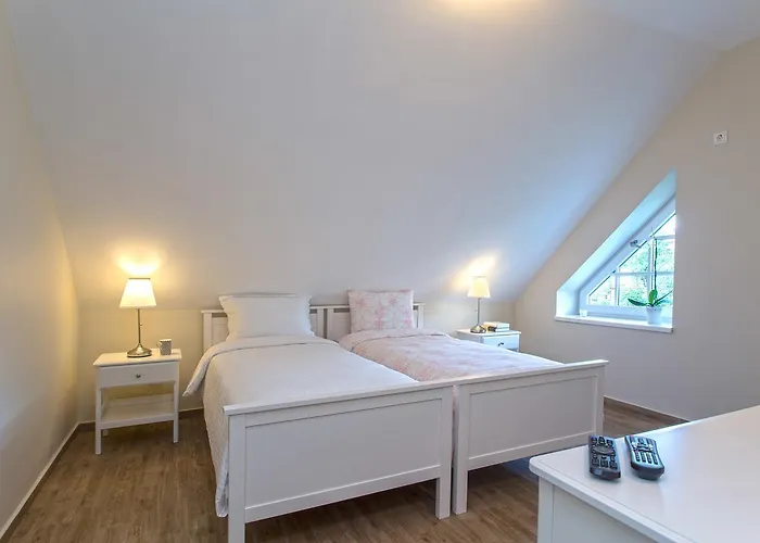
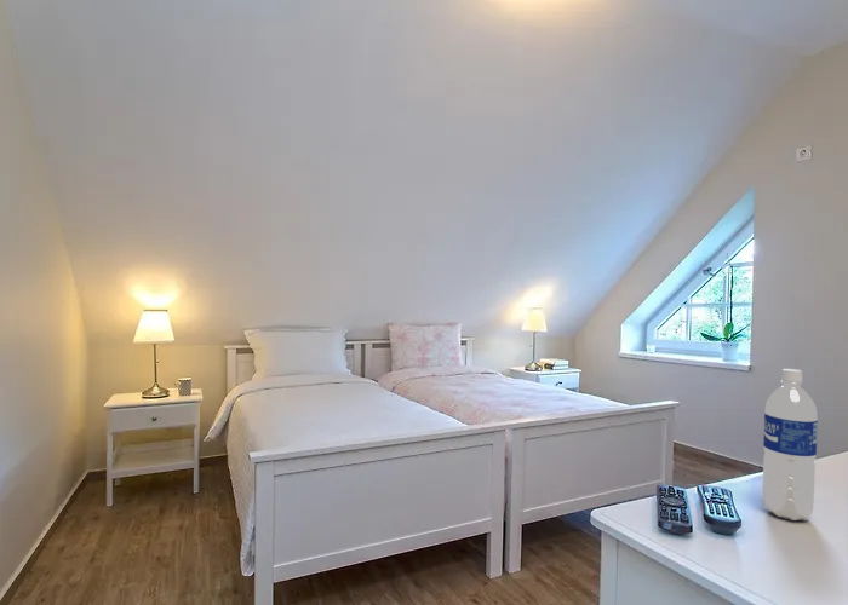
+ water bottle [762,368,819,522]
